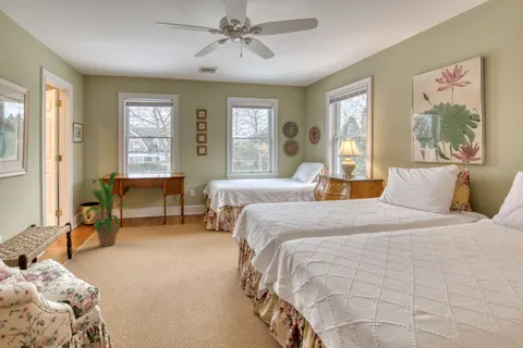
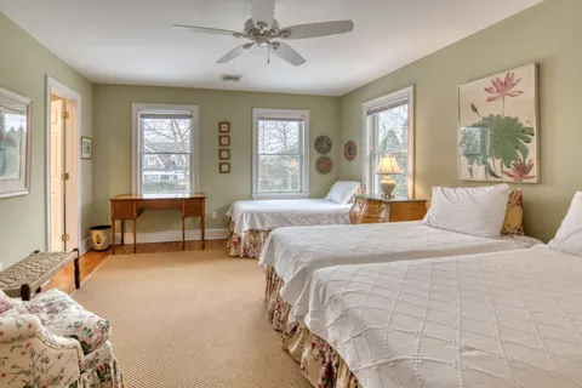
- house plant [76,171,133,248]
